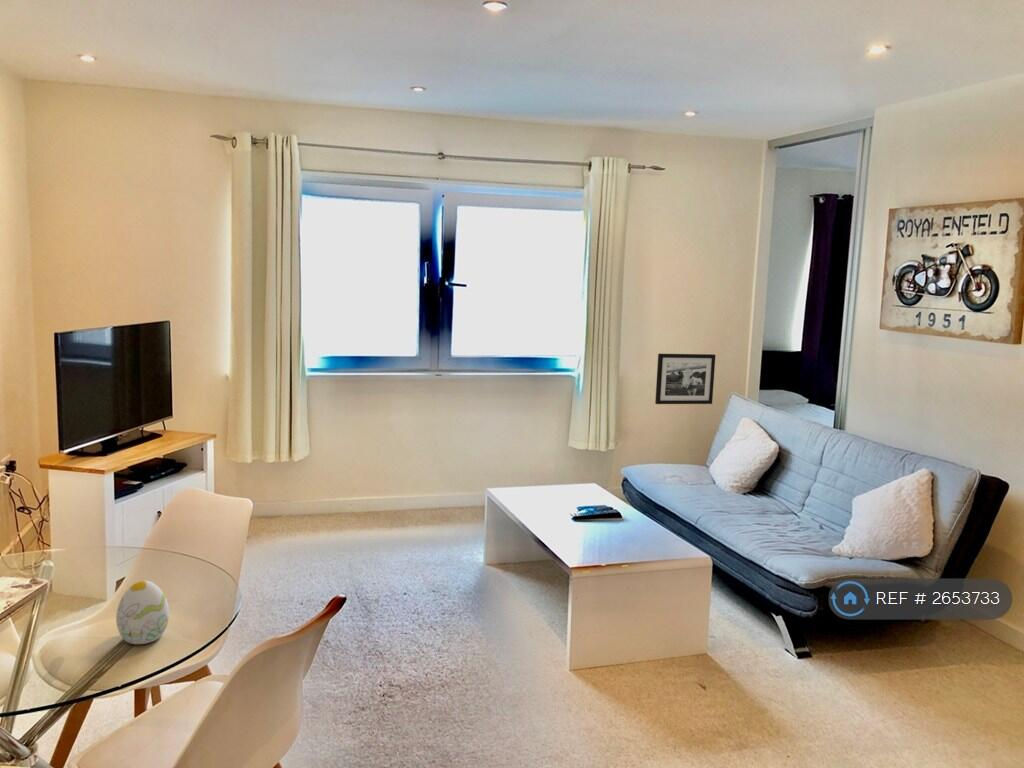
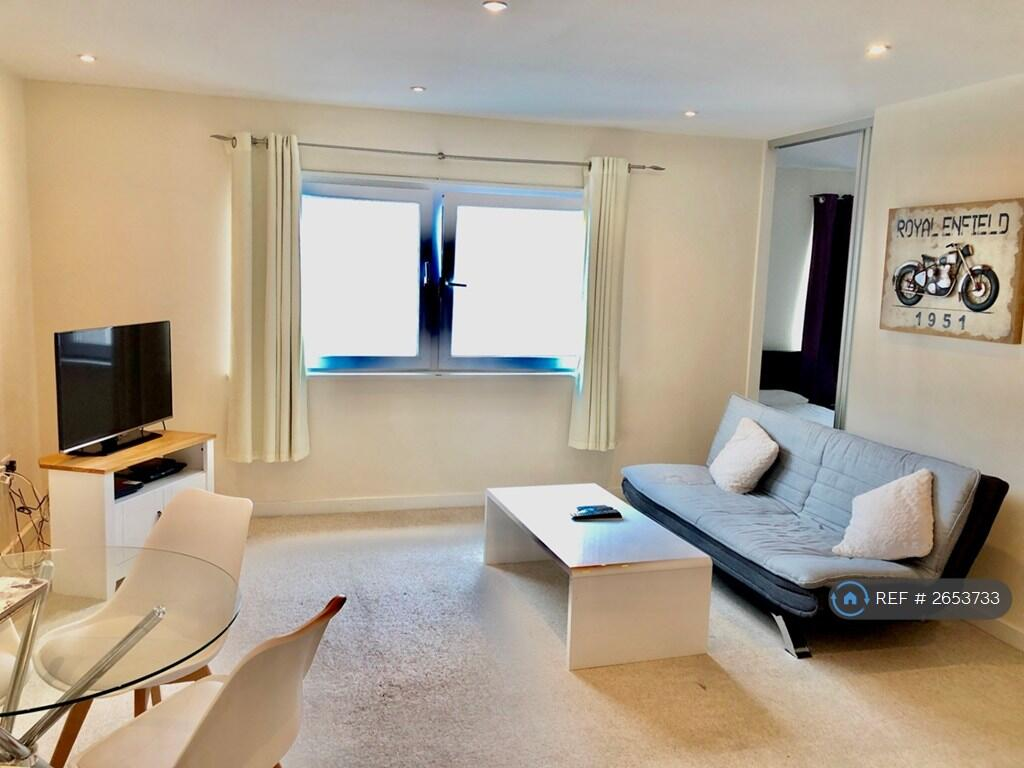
- decorative egg [115,579,170,645]
- picture frame [654,353,716,405]
